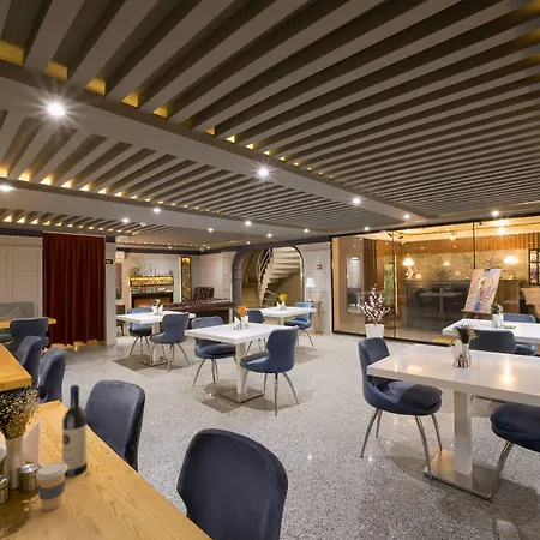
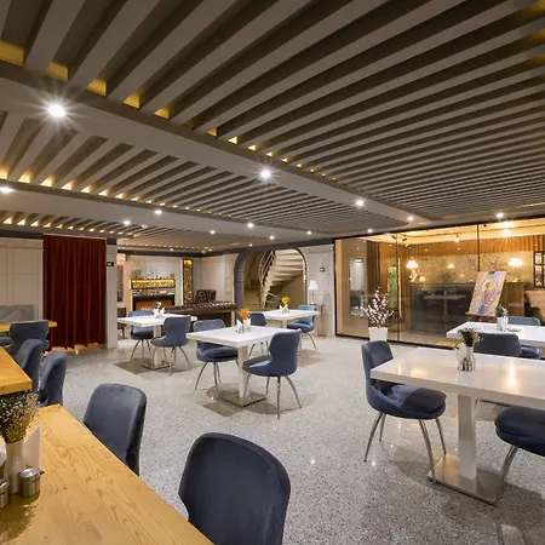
- wine bottle [61,384,89,478]
- coffee cup [35,461,68,511]
